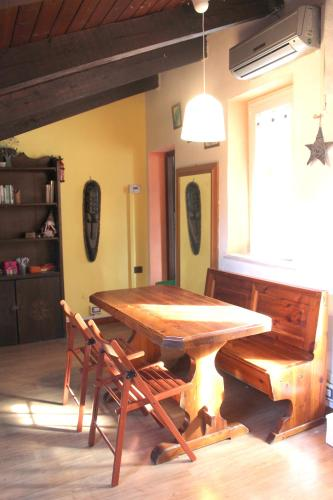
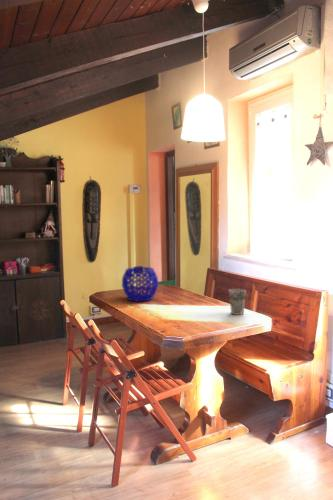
+ decorative bowl [121,266,159,303]
+ cup [228,288,247,316]
